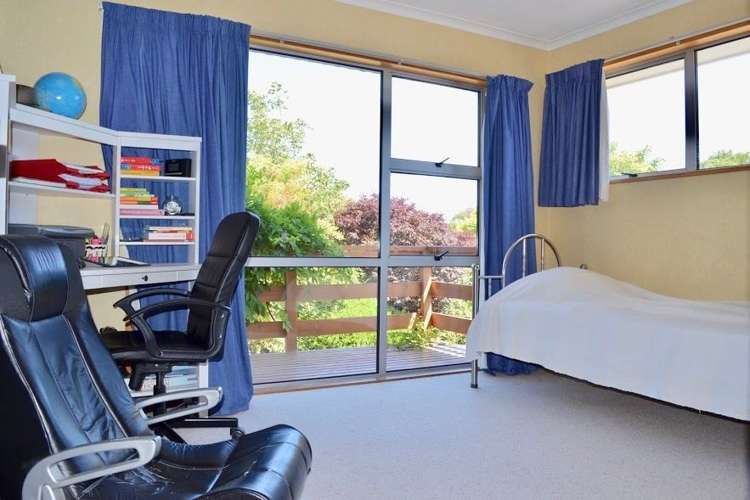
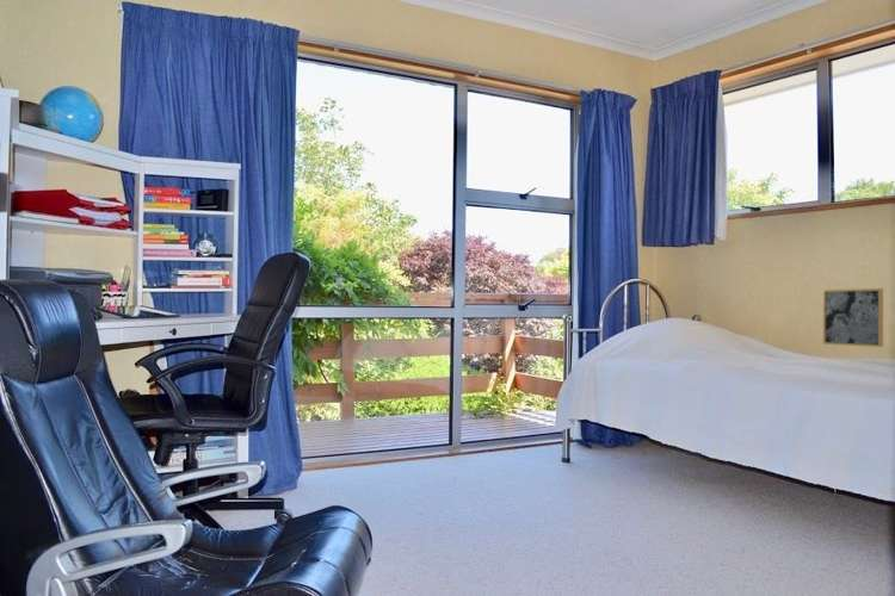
+ wall art [822,287,884,348]
